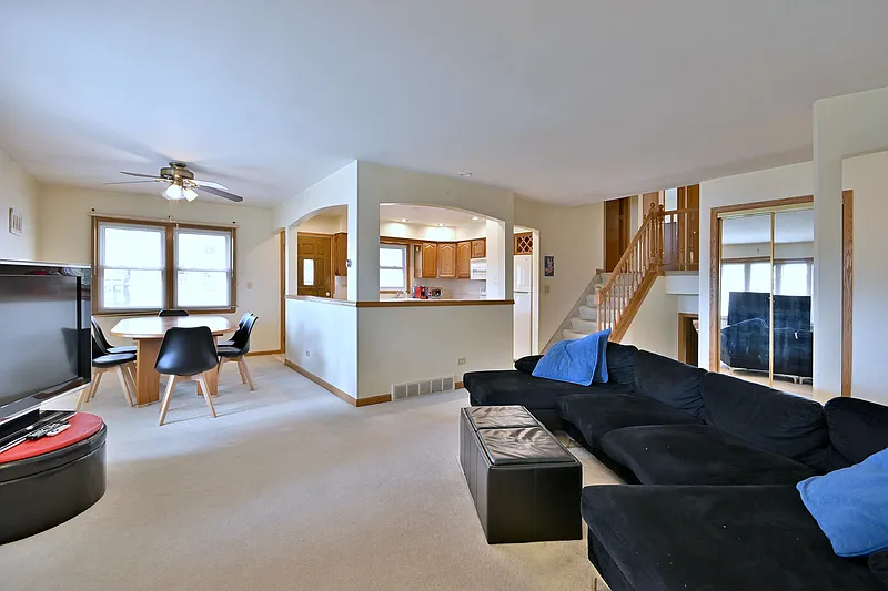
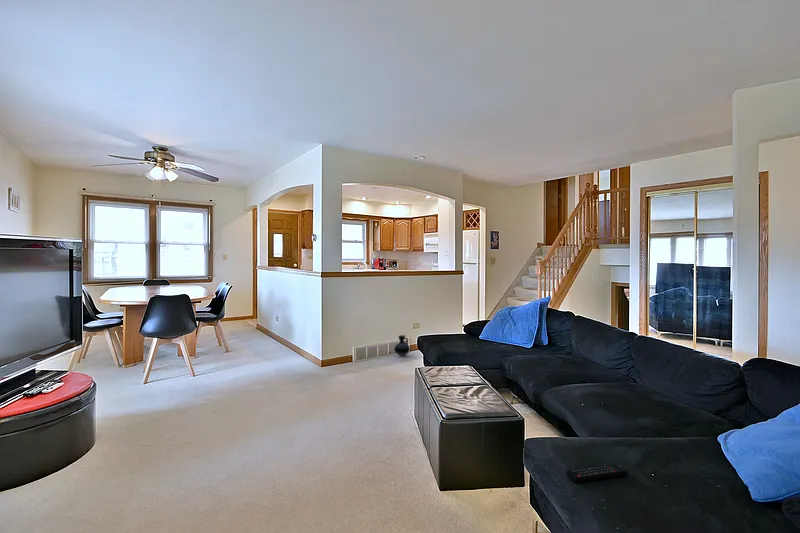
+ ceramic jug [393,334,411,357]
+ remote control [566,463,629,483]
